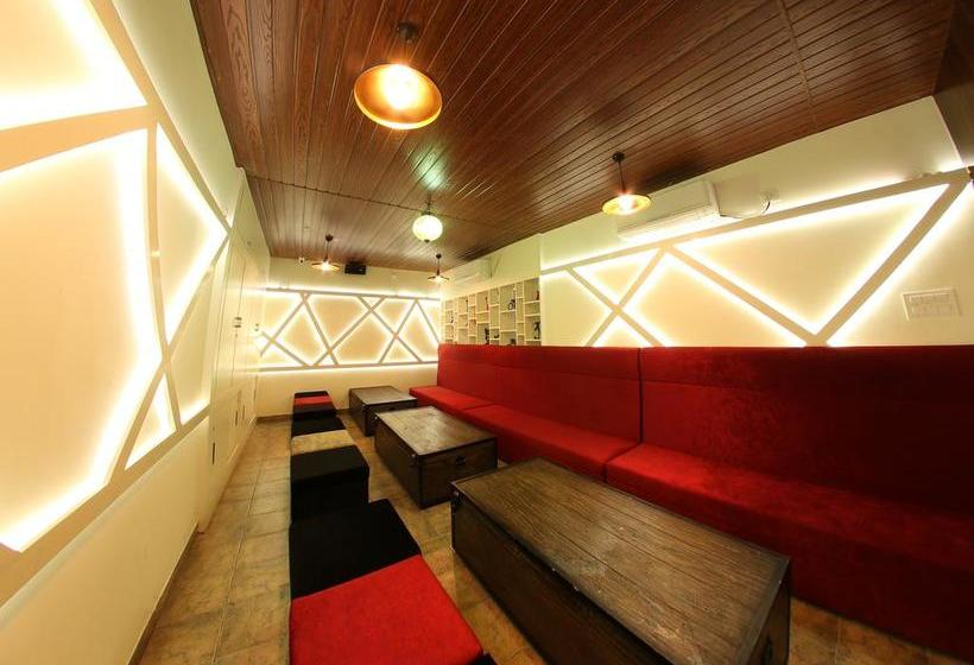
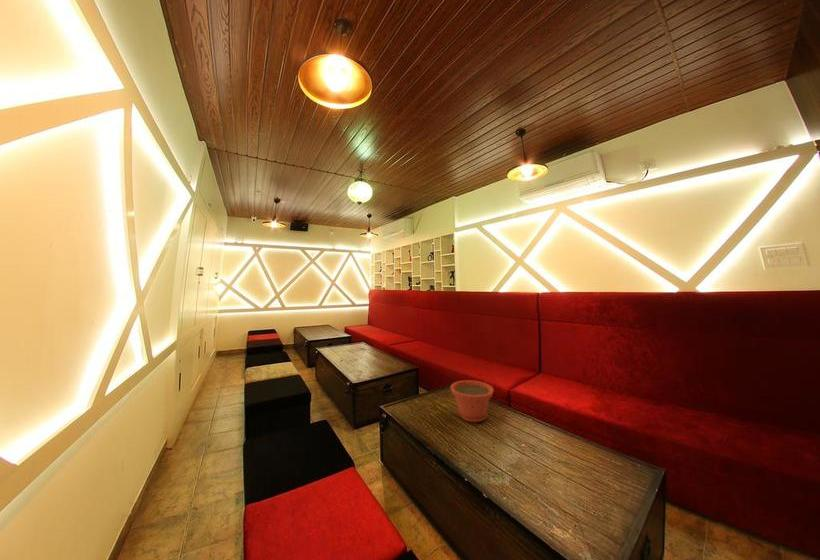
+ plant pot [450,379,495,423]
